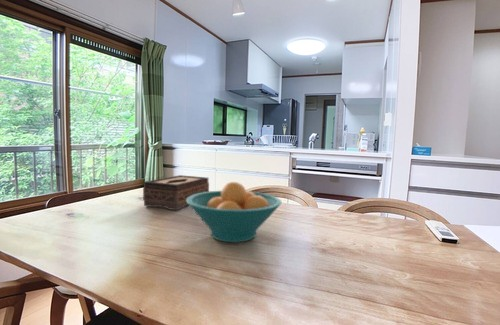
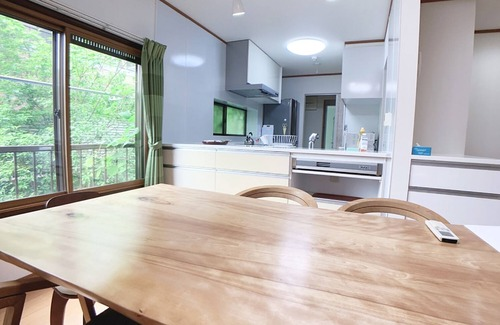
- fruit bowl [186,181,282,243]
- tissue box [142,174,210,211]
